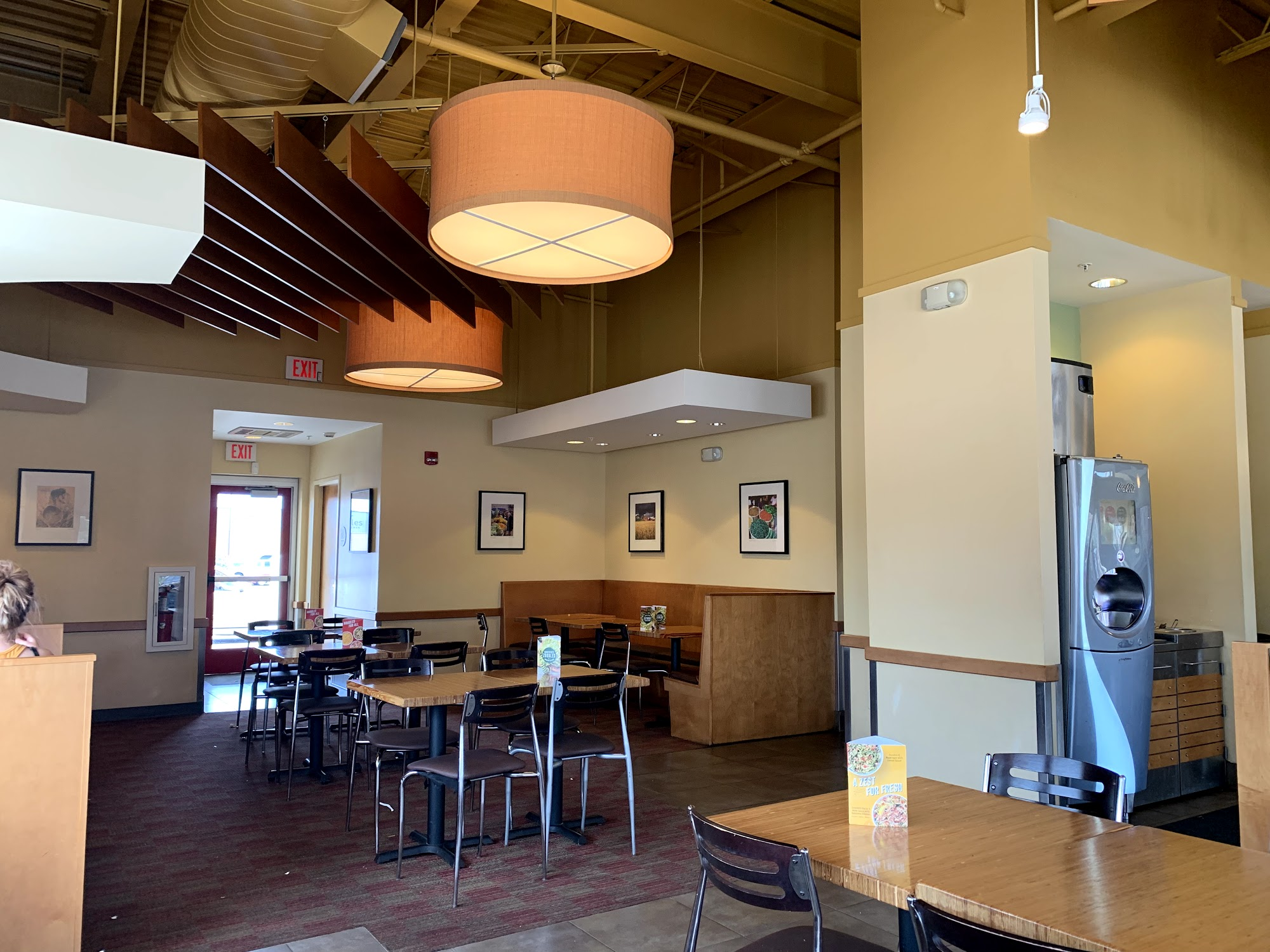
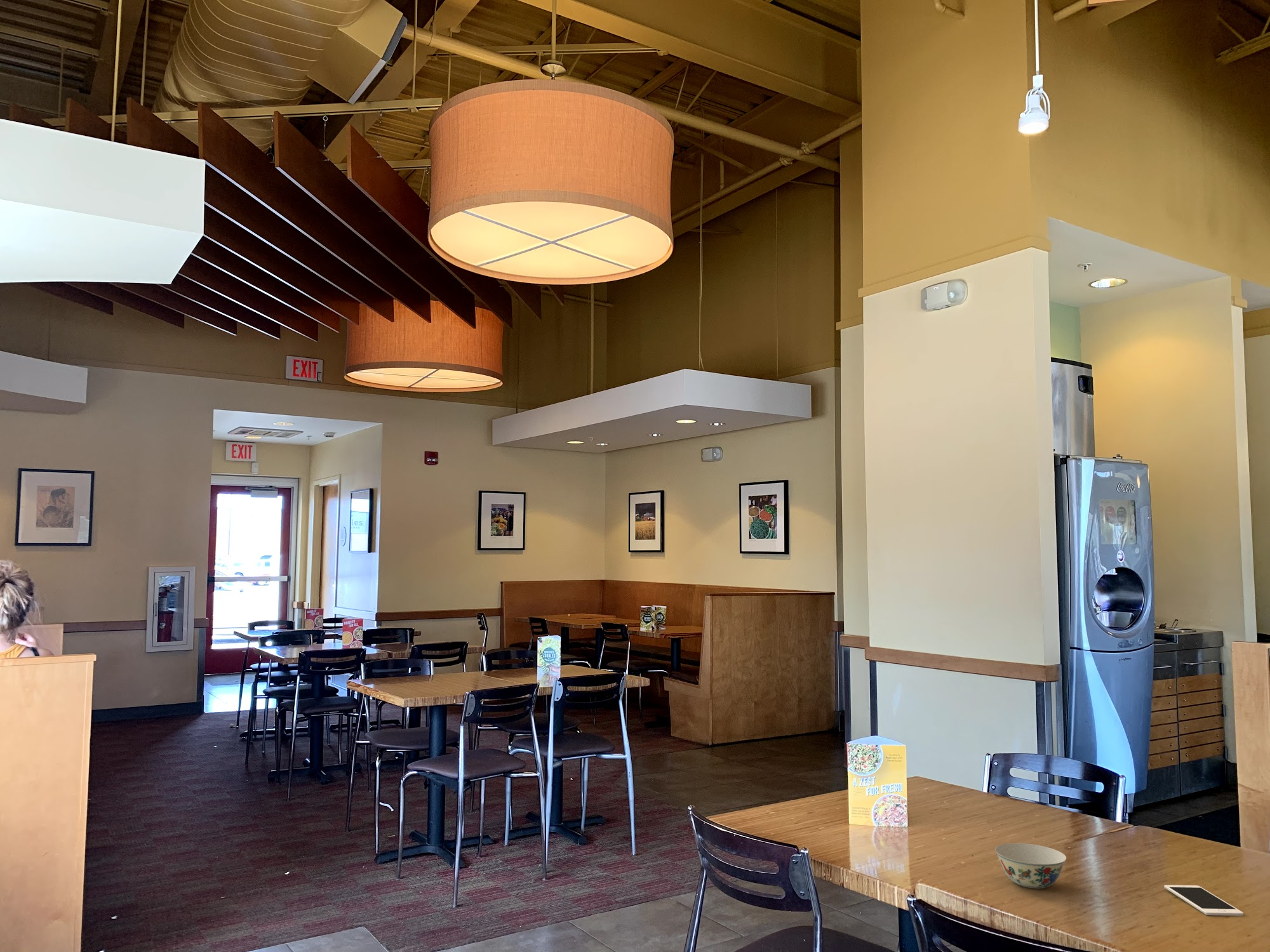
+ cell phone [1164,884,1244,916]
+ chinaware [994,843,1067,889]
